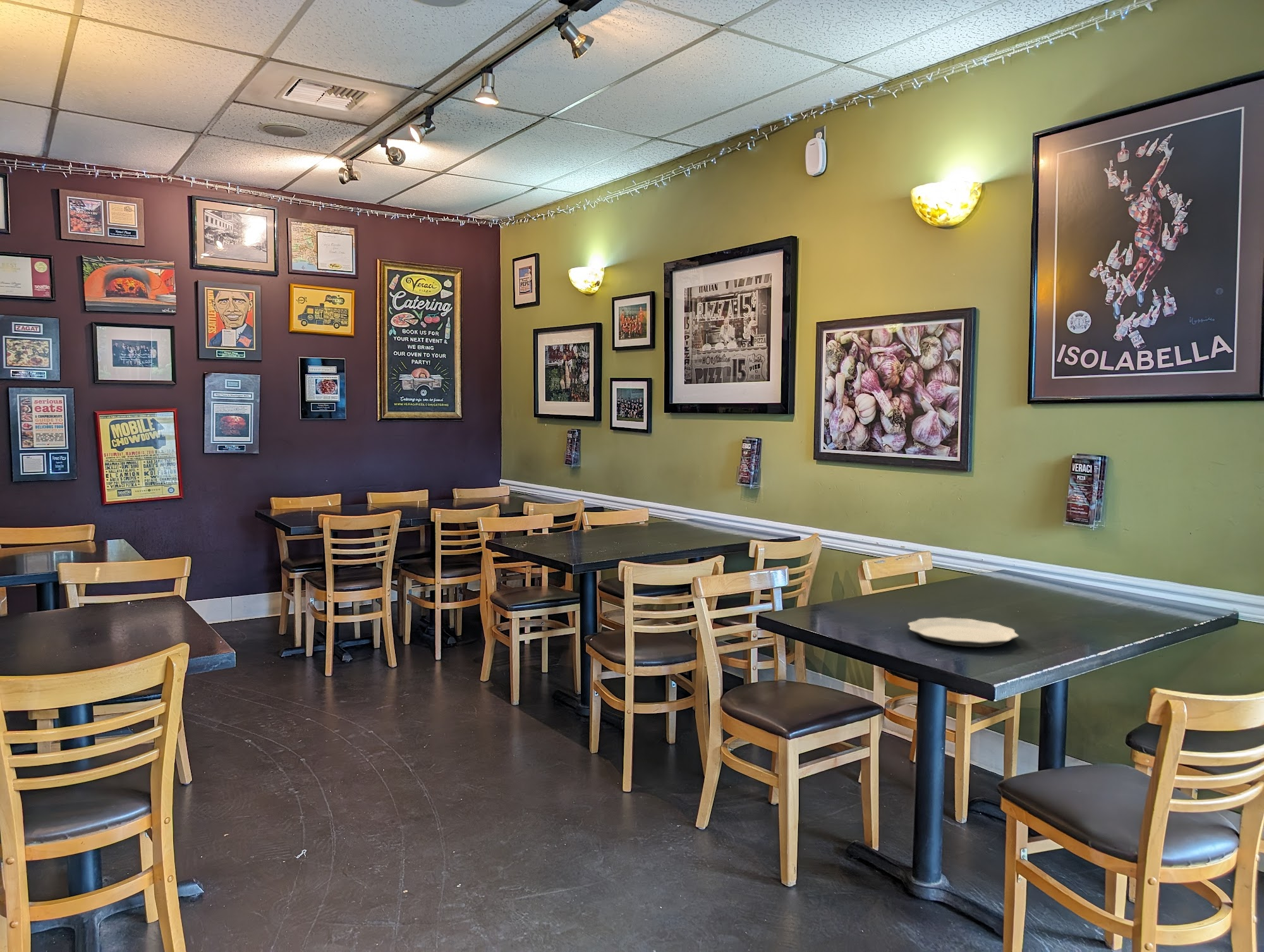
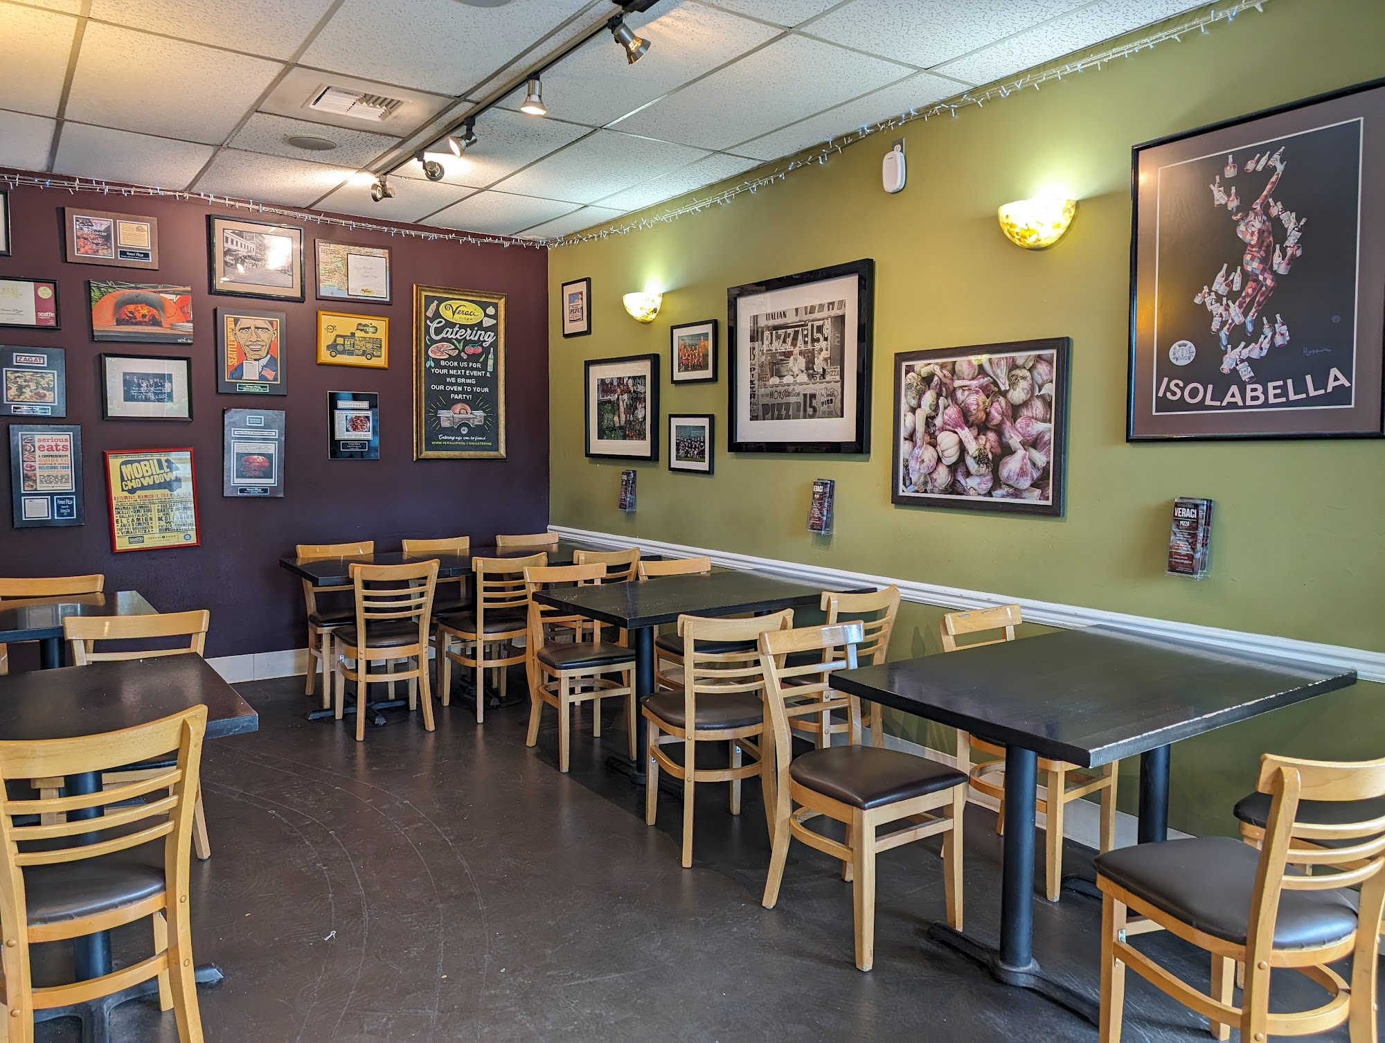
- plate [907,617,1019,648]
